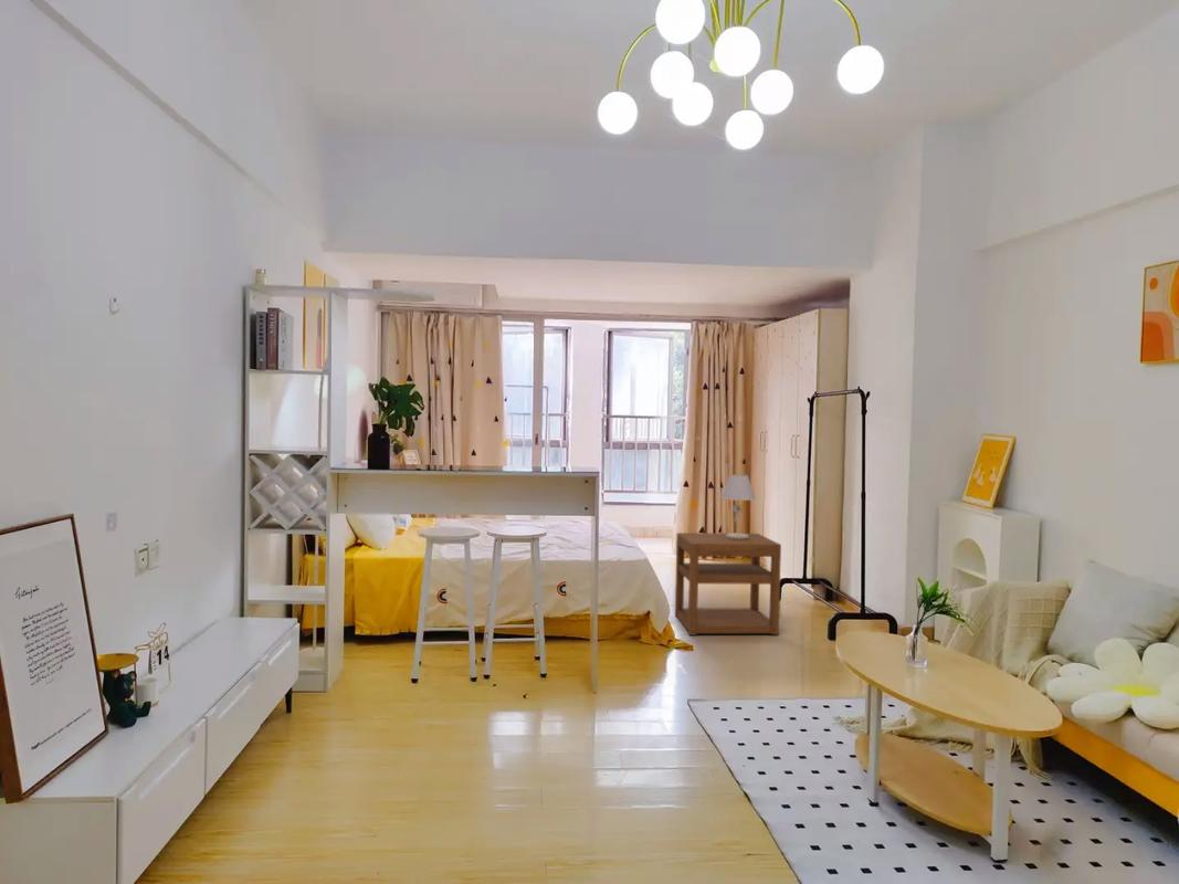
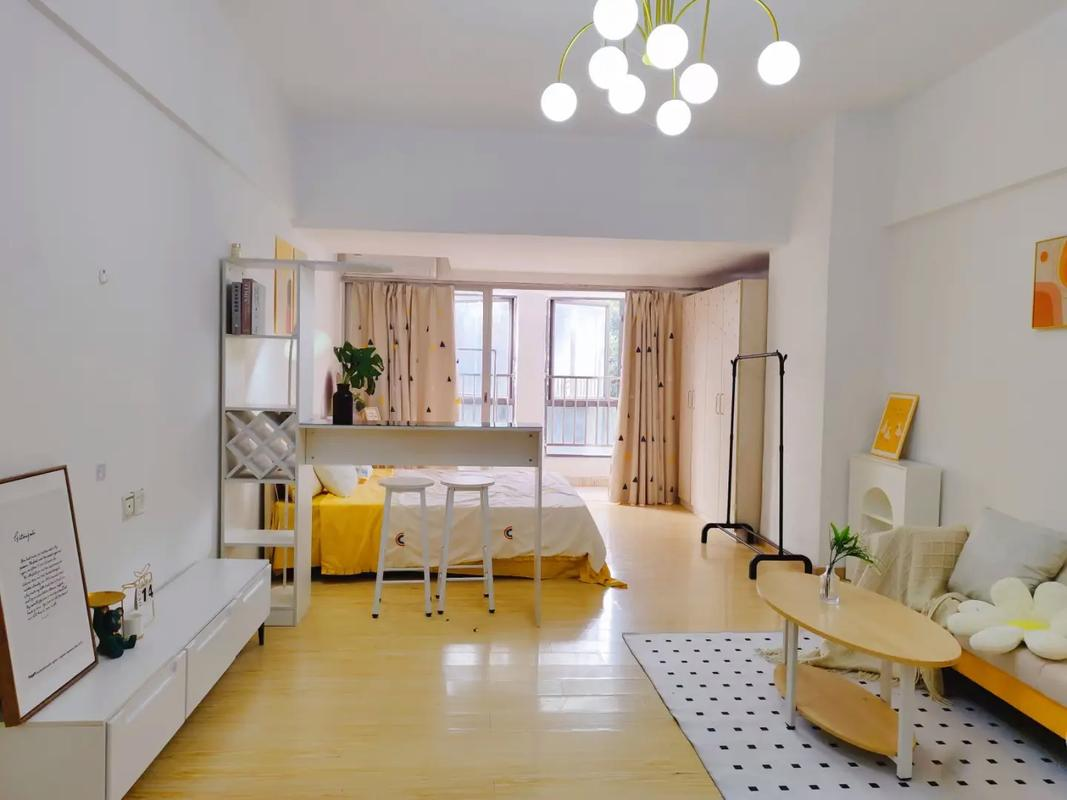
- nightstand [674,532,782,635]
- table lamp [719,473,757,539]
